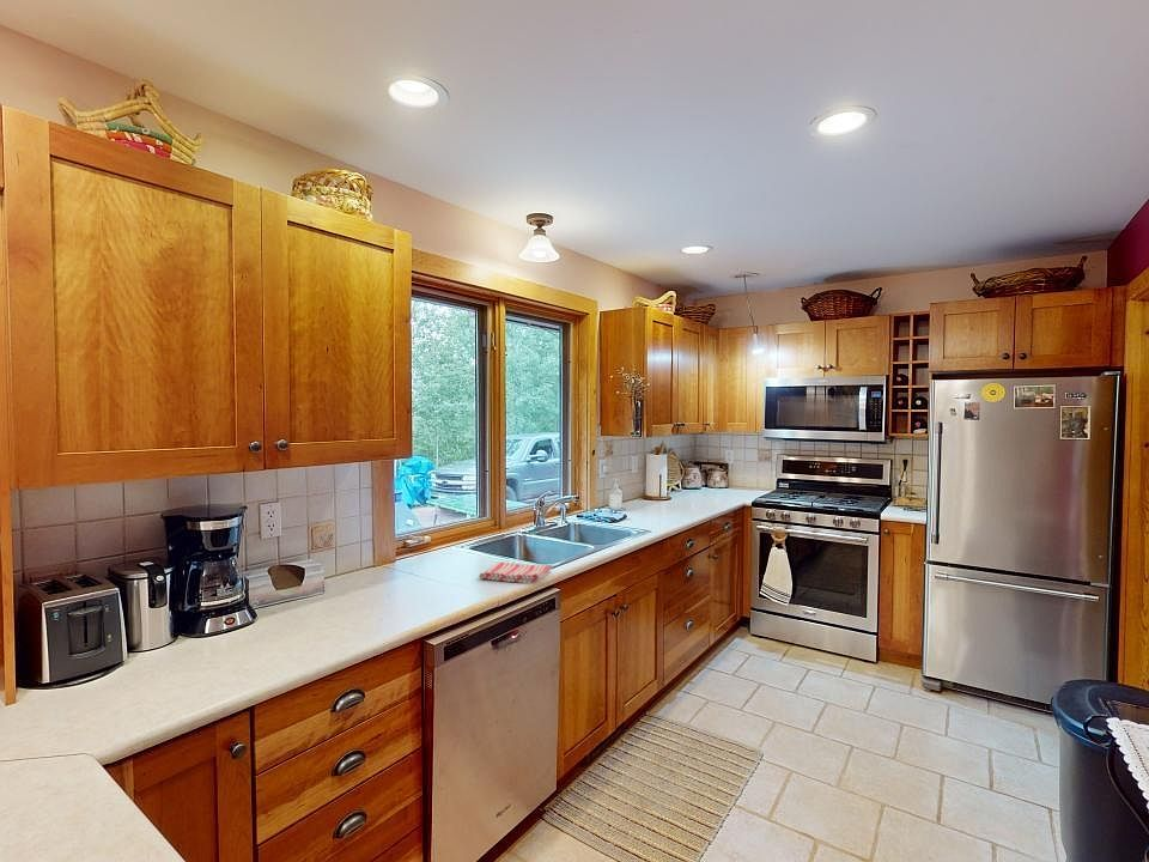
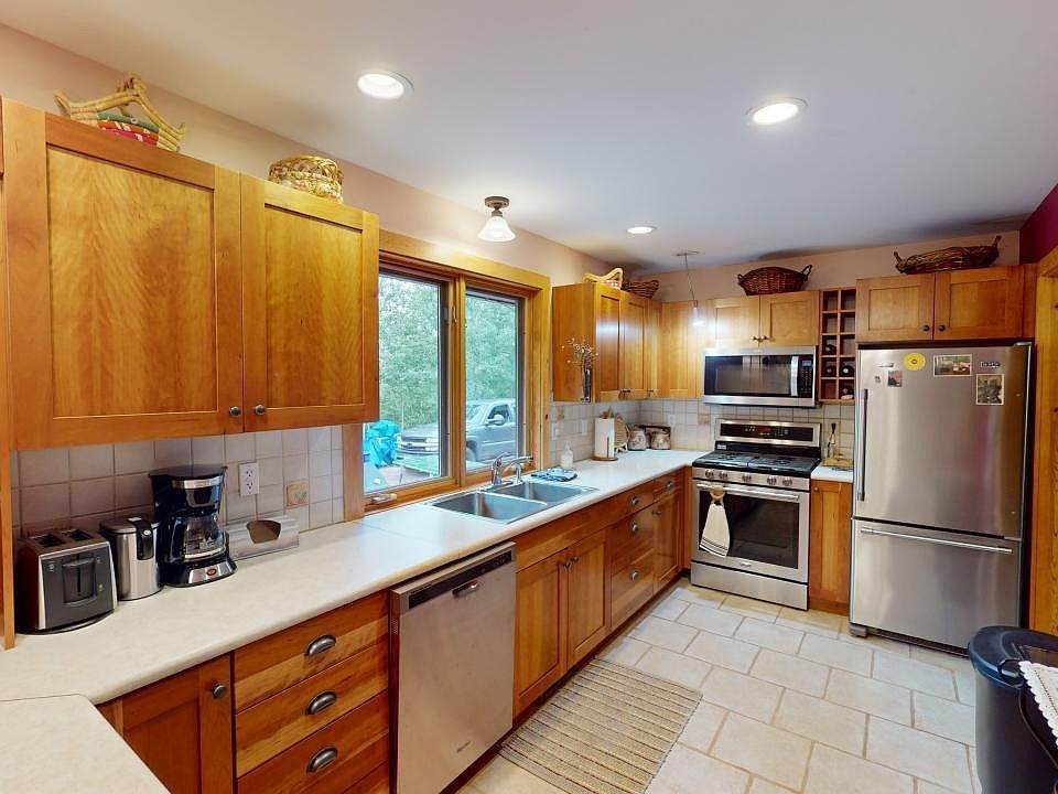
- dish towel [478,560,553,584]
